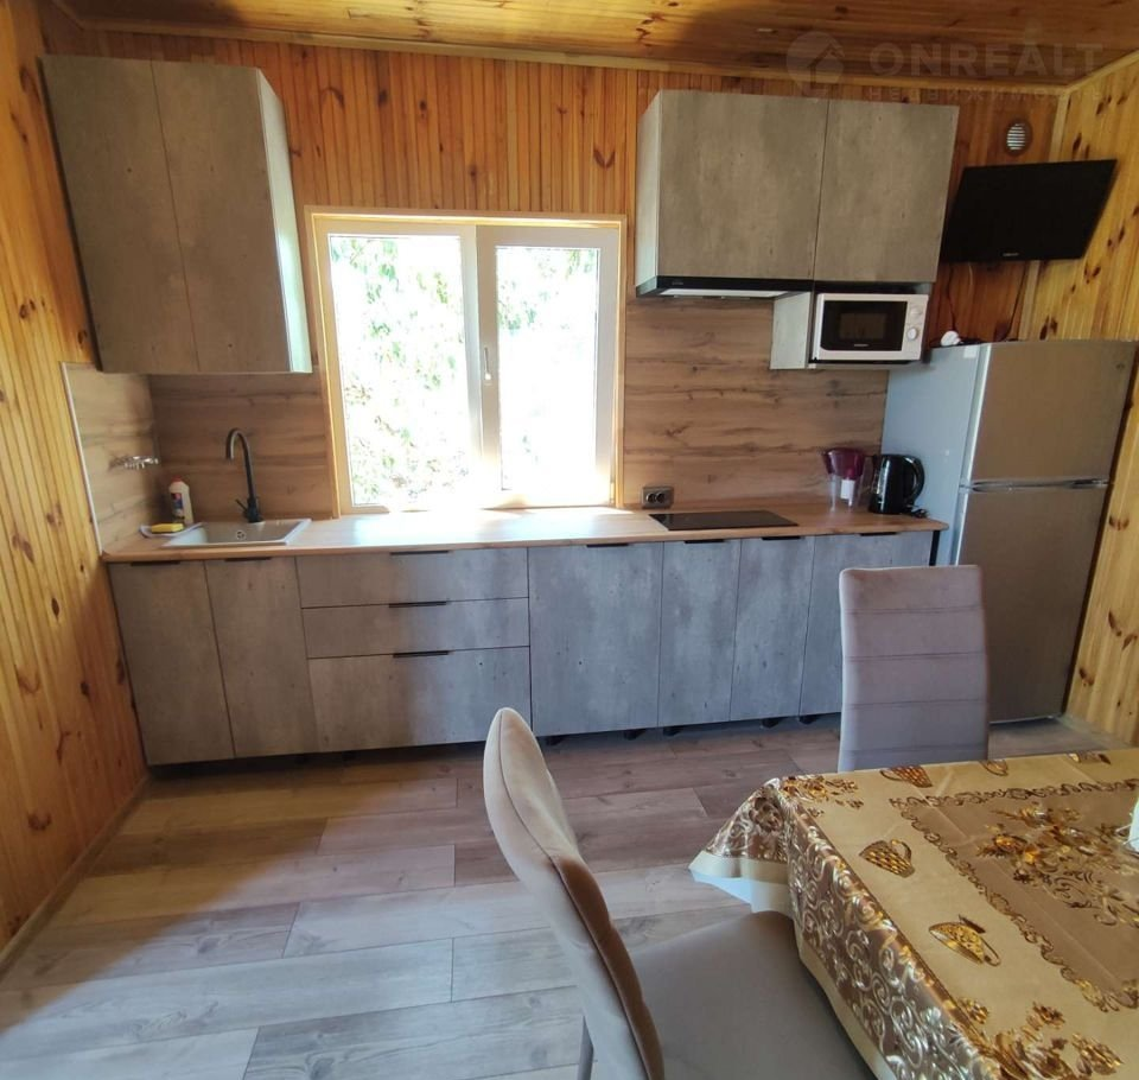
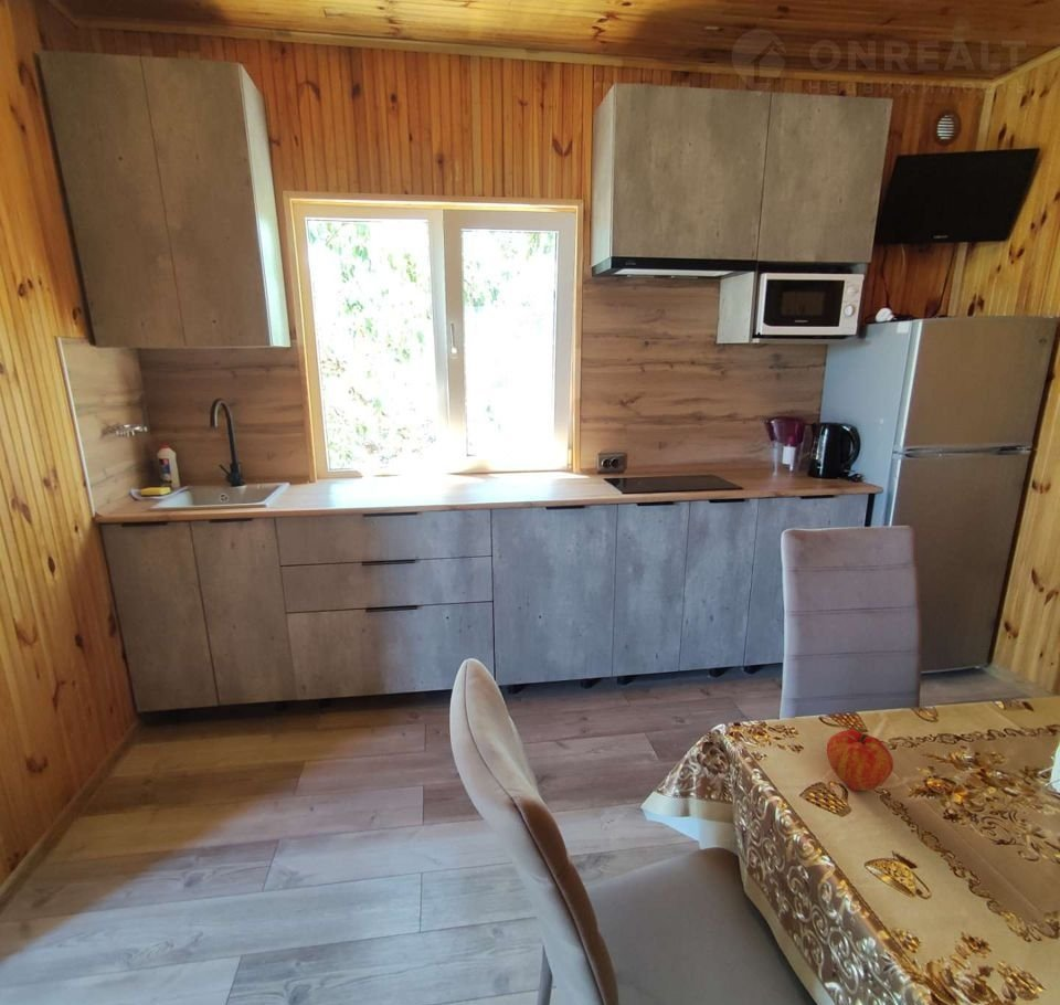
+ fruit [826,729,894,792]
